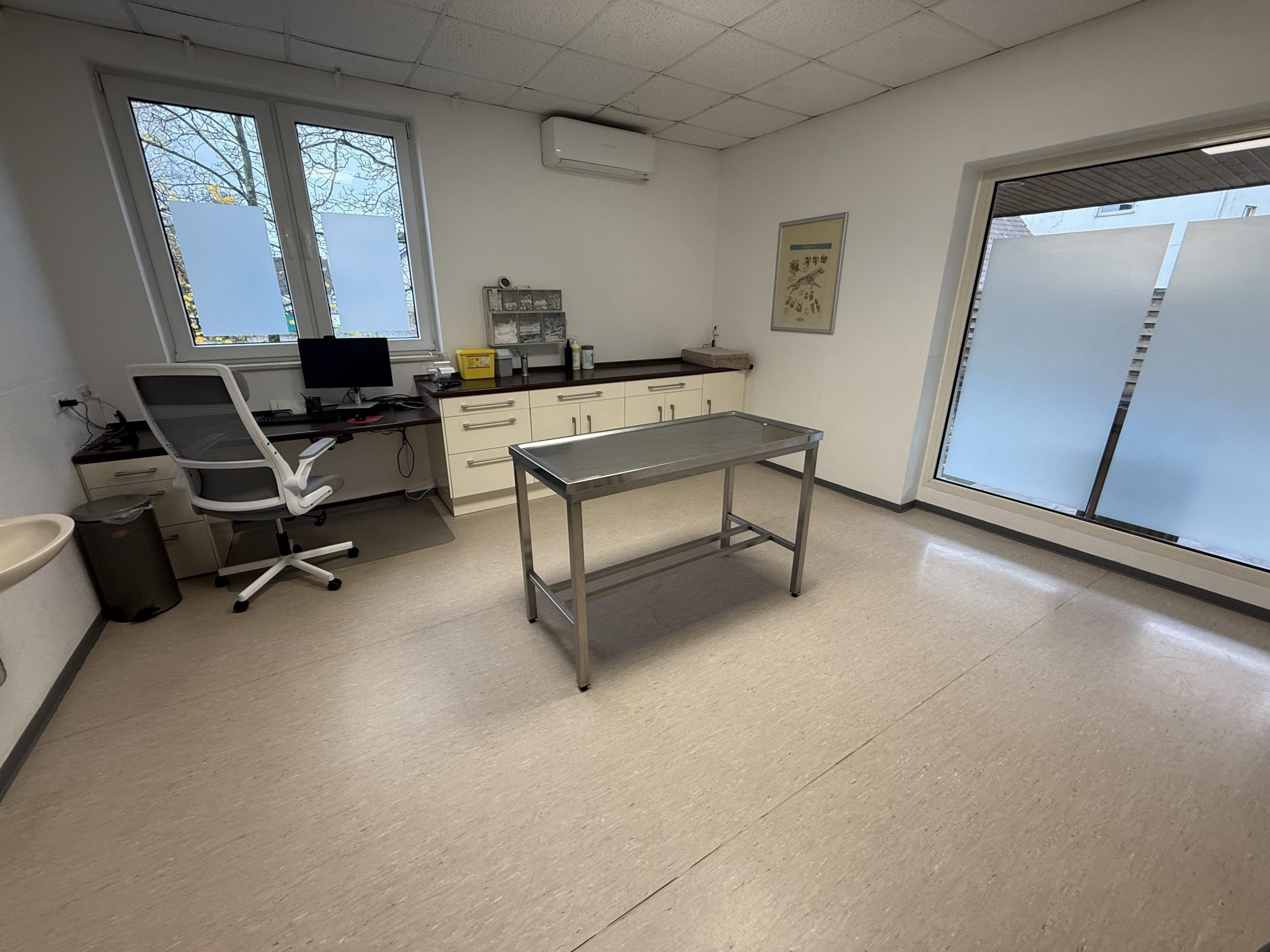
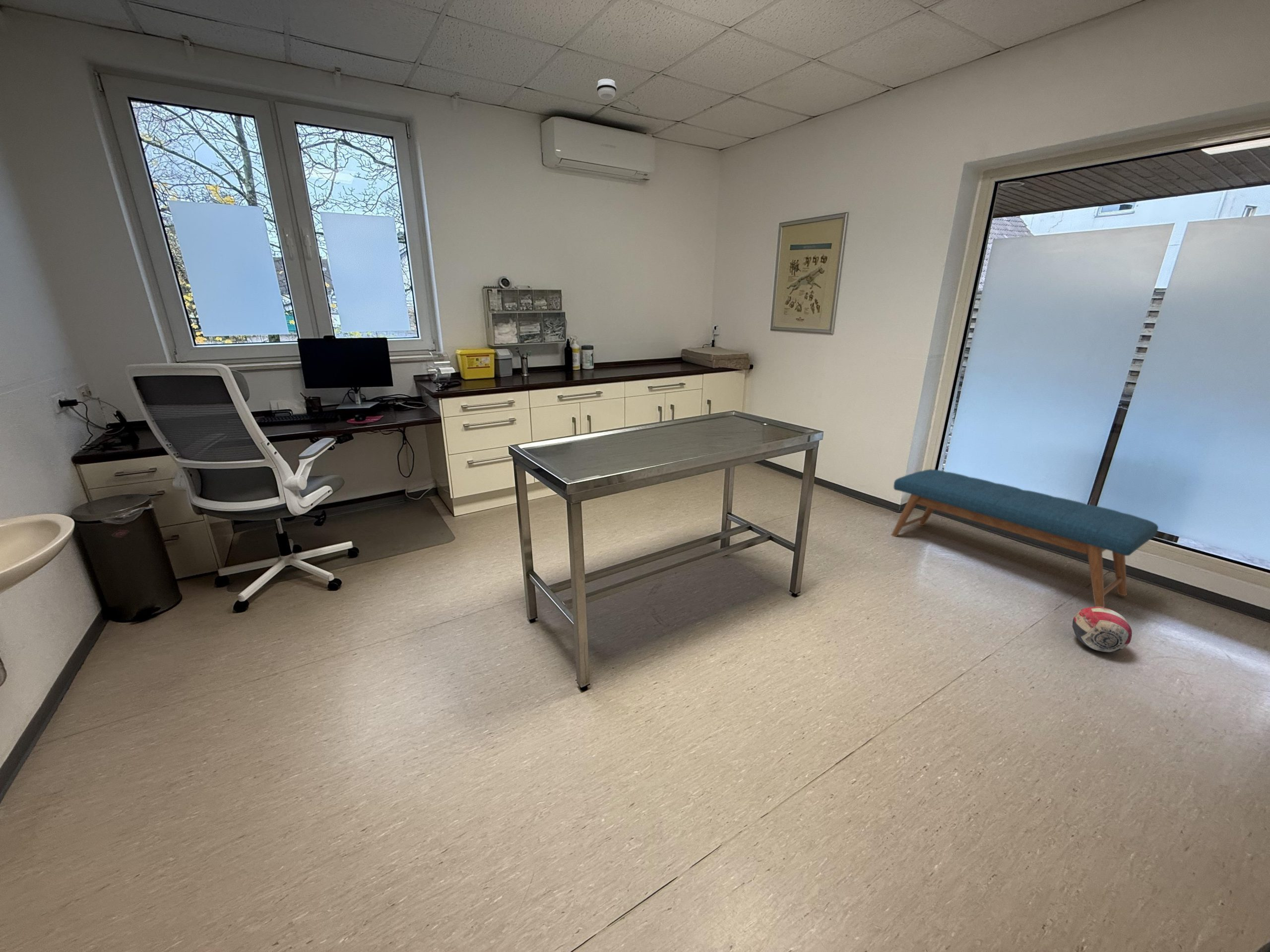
+ bench [890,469,1159,608]
+ smoke detector [596,78,617,100]
+ ball [1072,606,1133,653]
